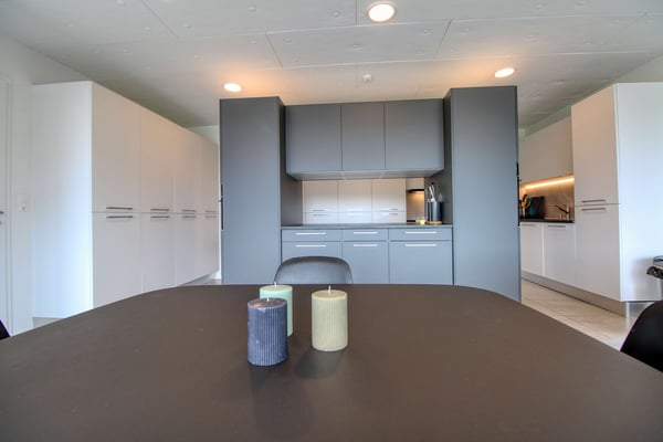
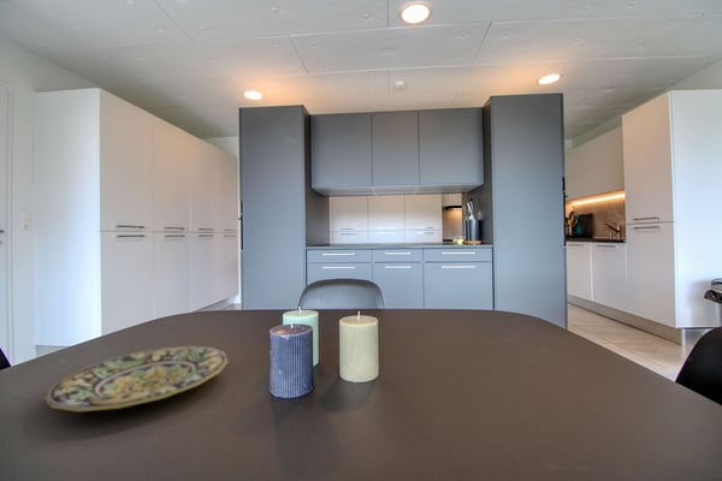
+ plate [43,345,229,412]
